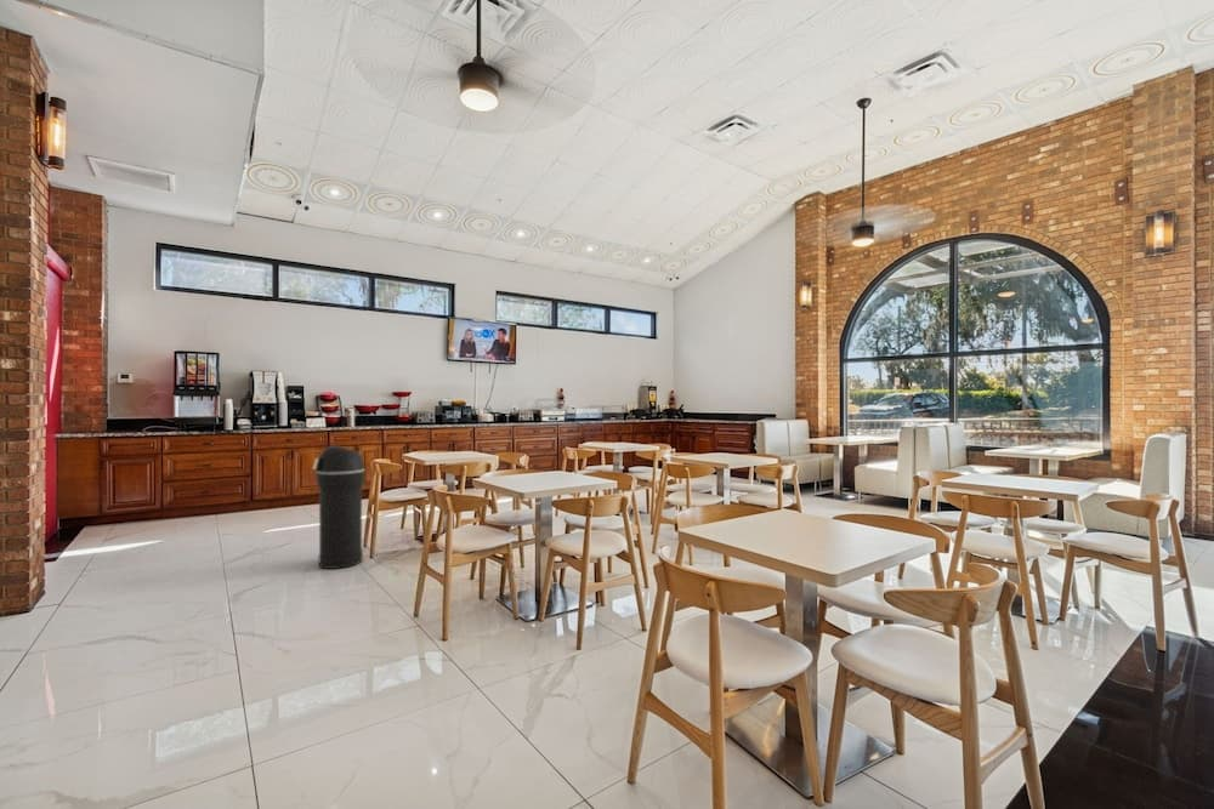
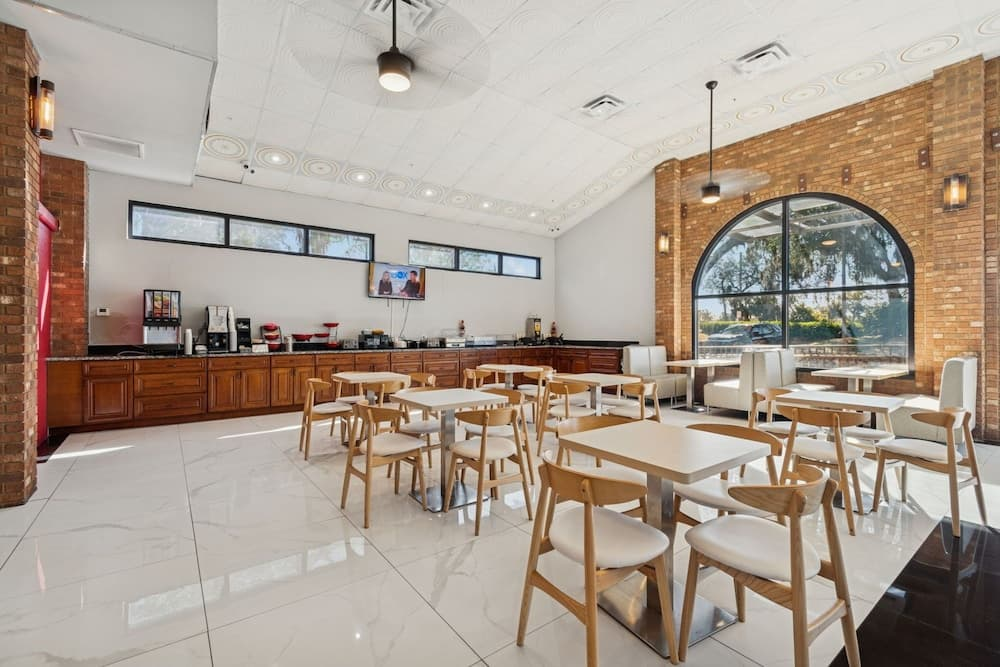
- trash can [311,444,367,570]
